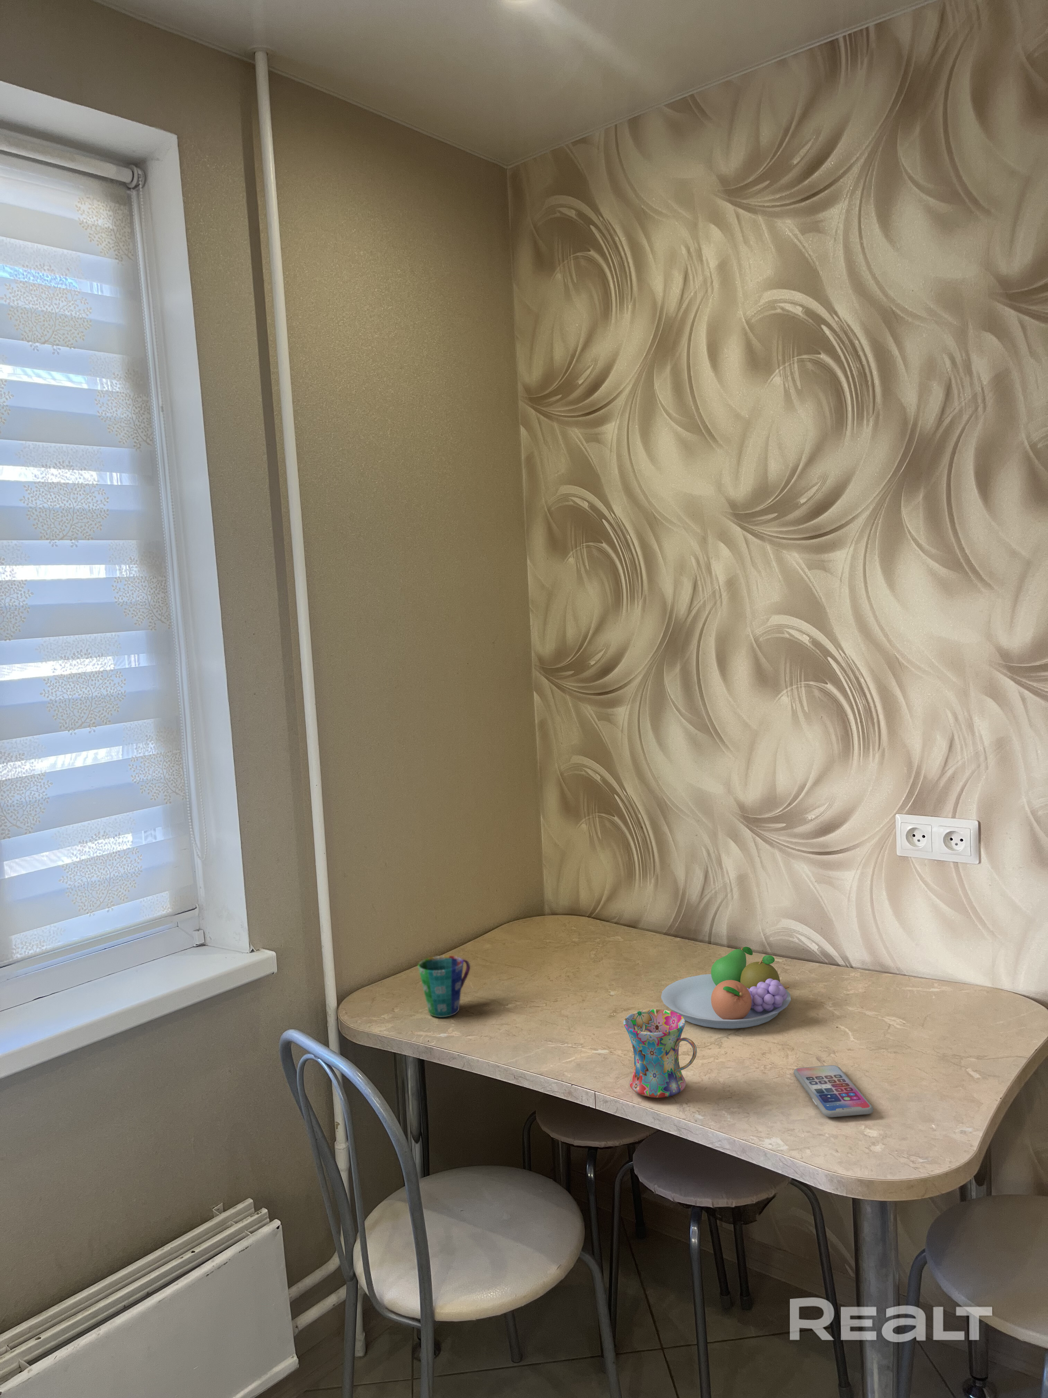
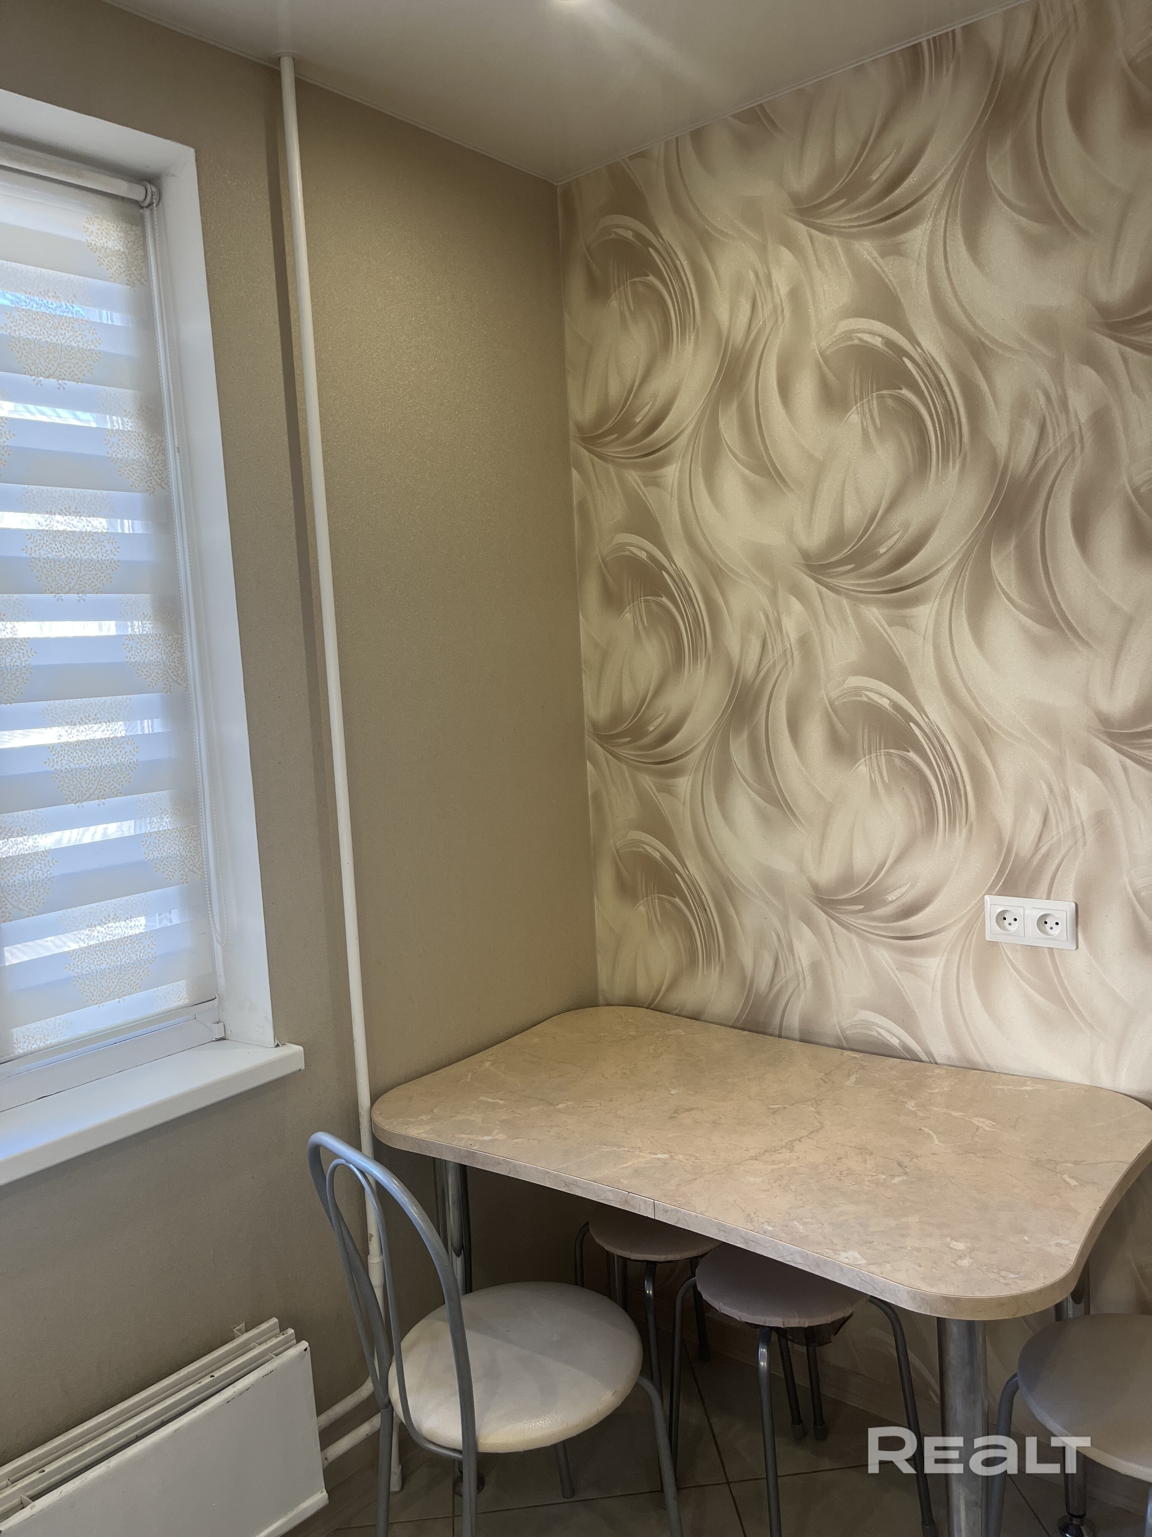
- smartphone [794,1064,874,1117]
- mug [623,1009,697,1099]
- fruit bowl [661,947,792,1029]
- cup [417,955,471,1017]
